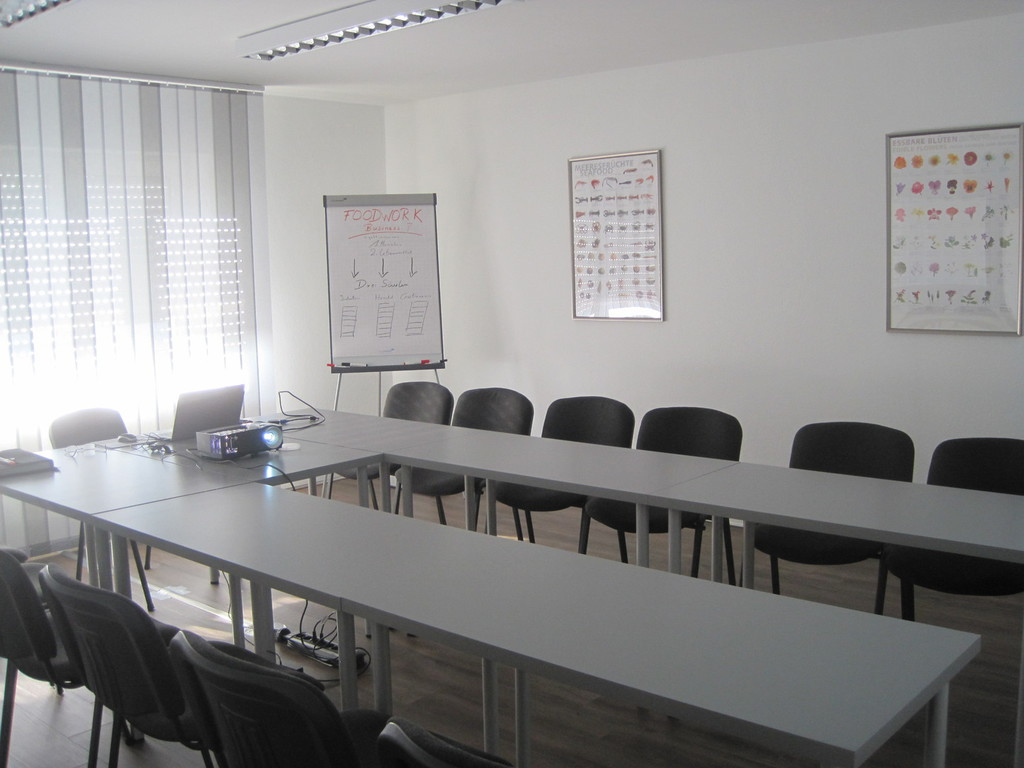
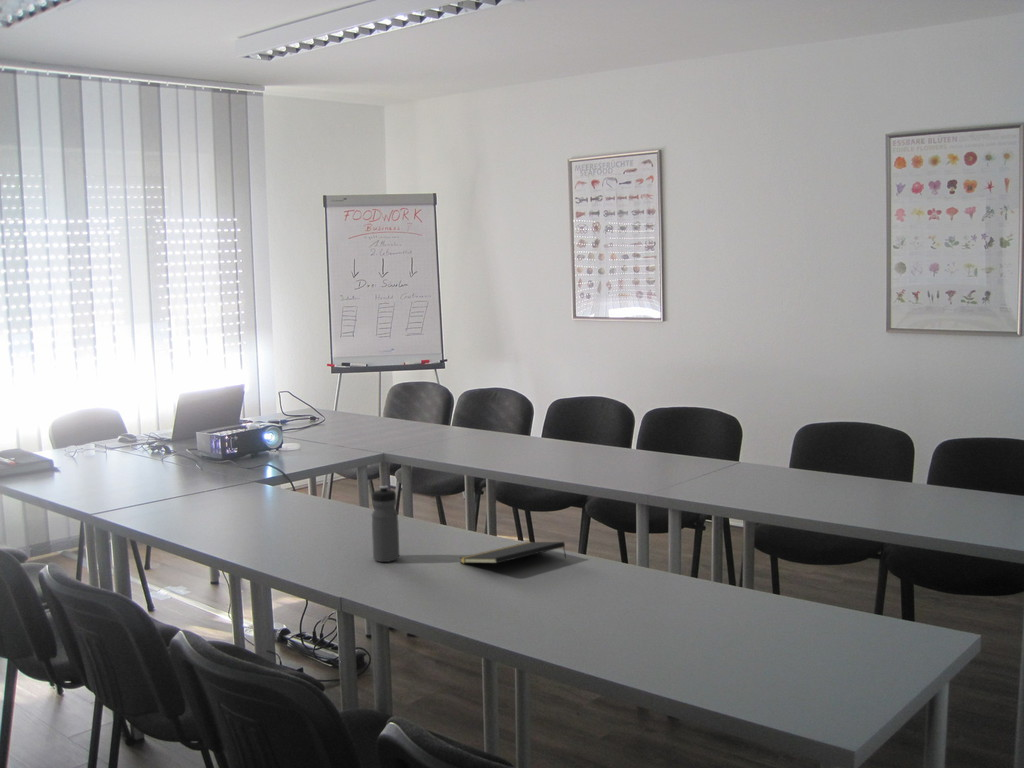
+ water bottle [371,485,400,563]
+ notepad [459,541,567,564]
